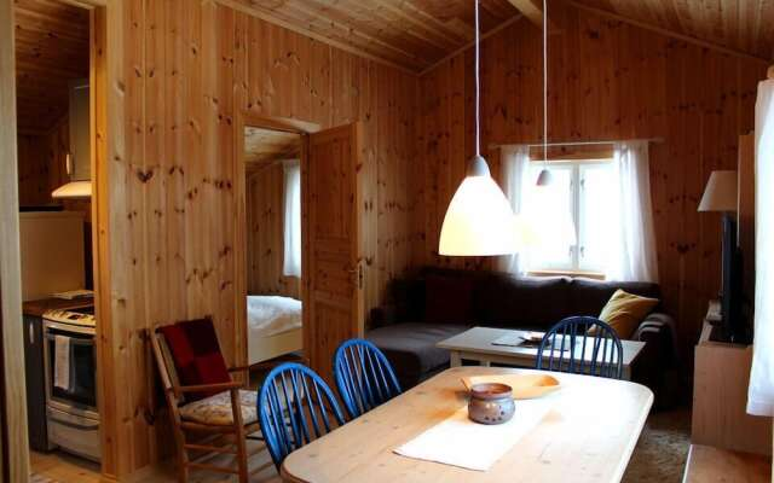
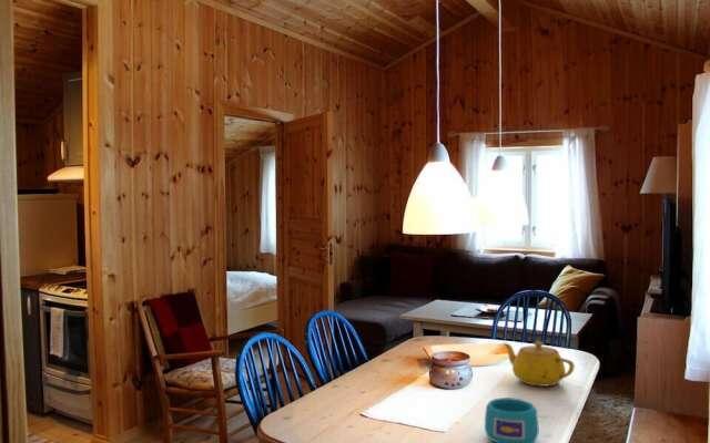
+ cup [484,396,540,443]
+ teapot [501,340,576,388]
